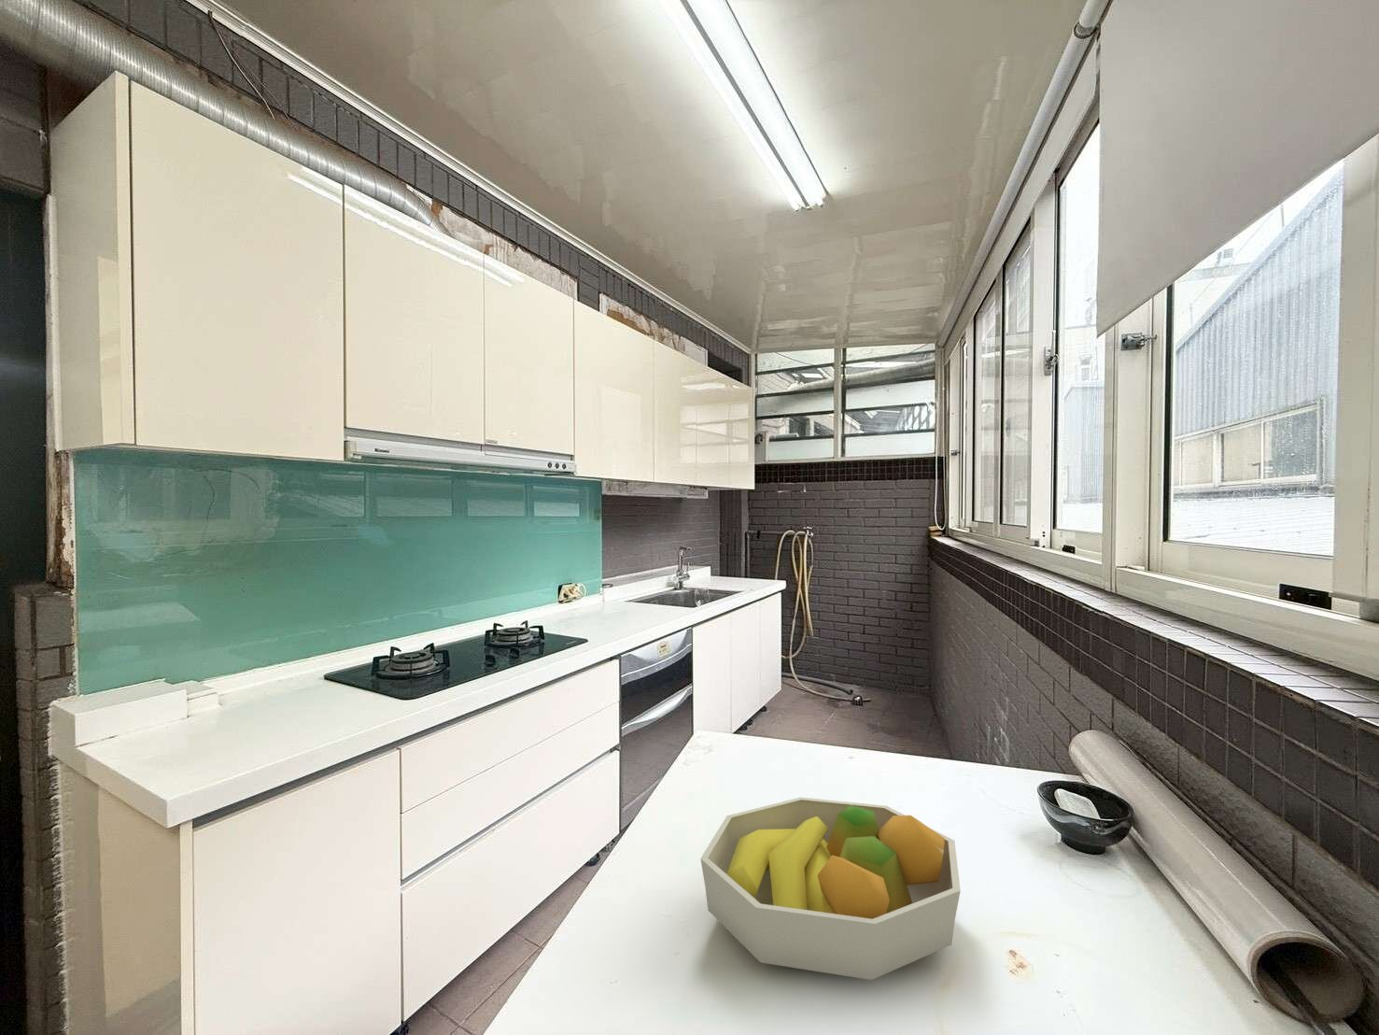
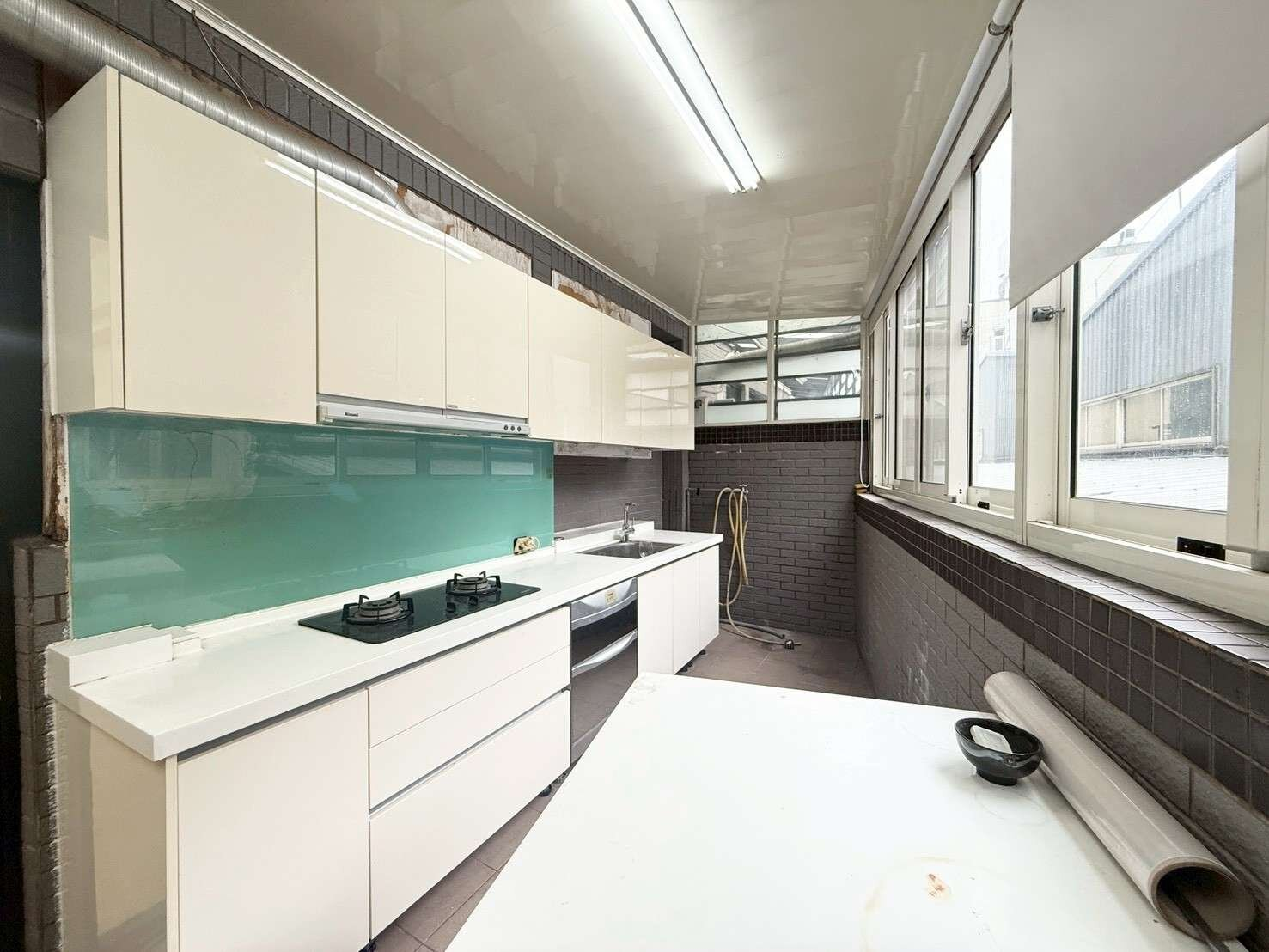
- fruit bowl [700,797,962,981]
